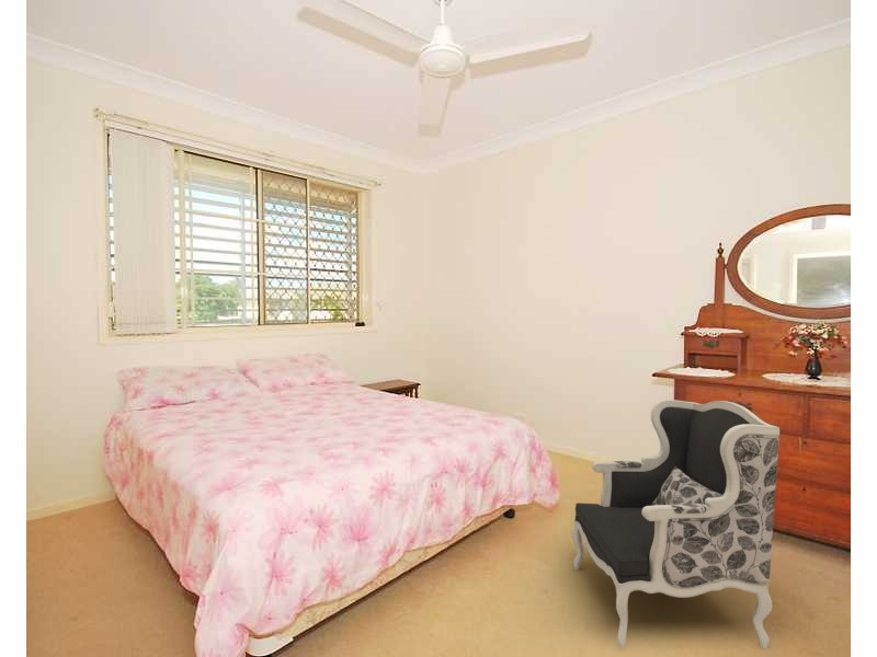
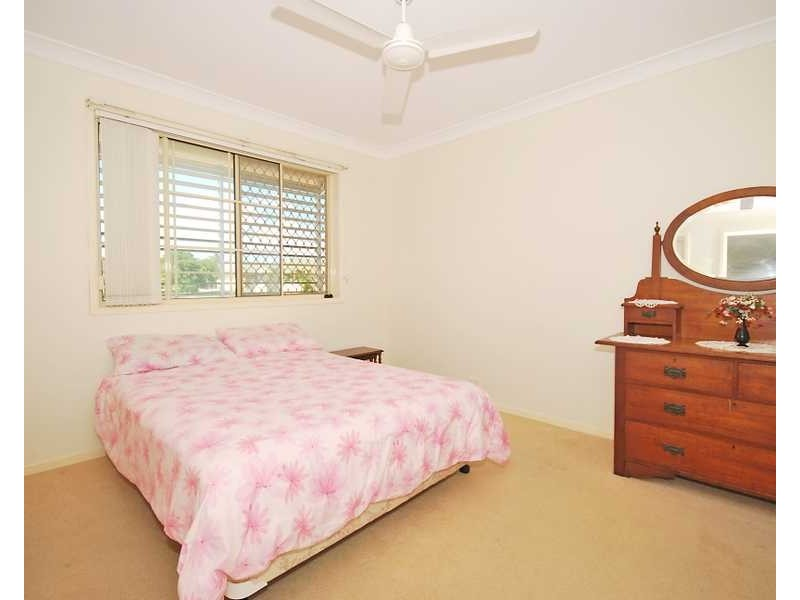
- armchair [570,399,781,649]
